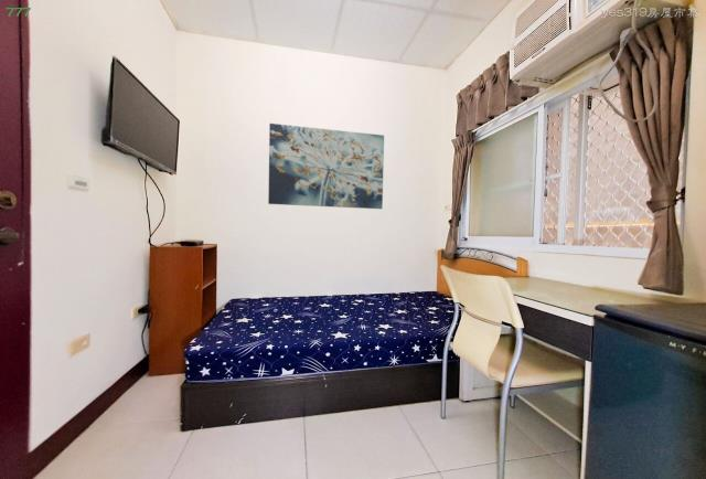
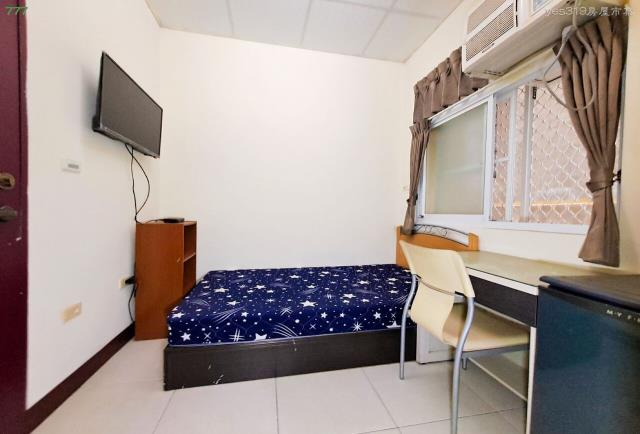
- wall art [267,123,385,210]
